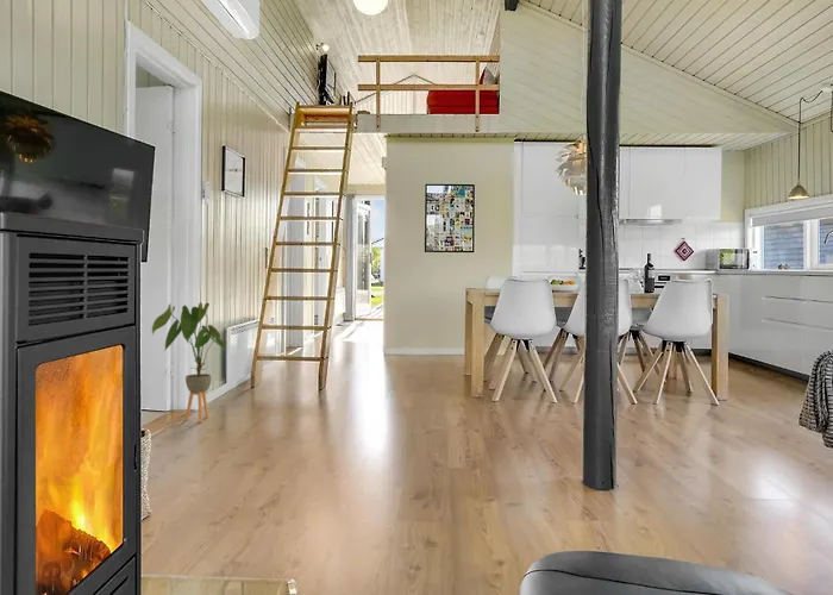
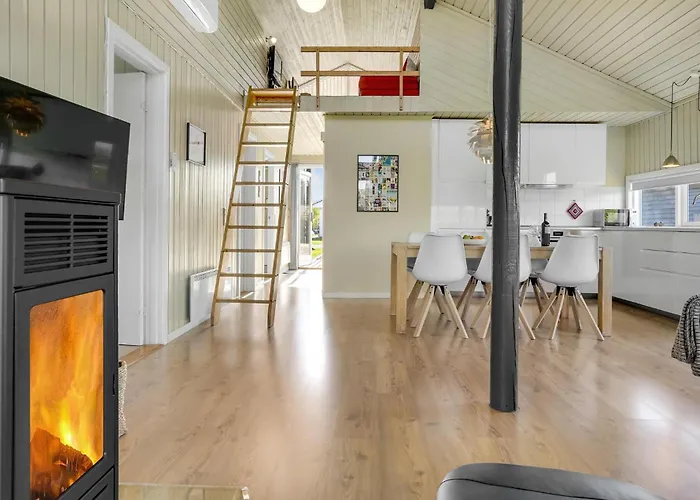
- house plant [151,301,226,424]
